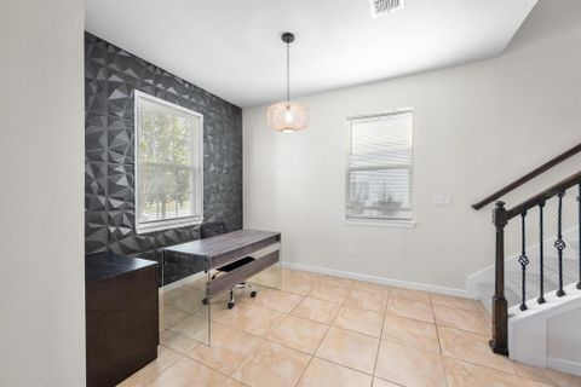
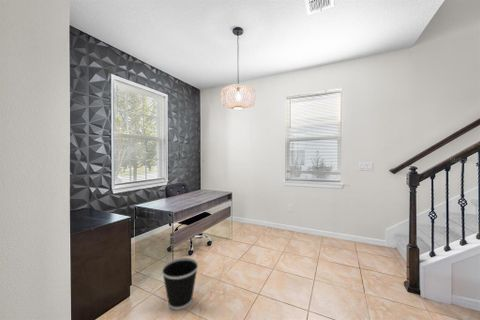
+ wastebasket [161,257,199,311]
